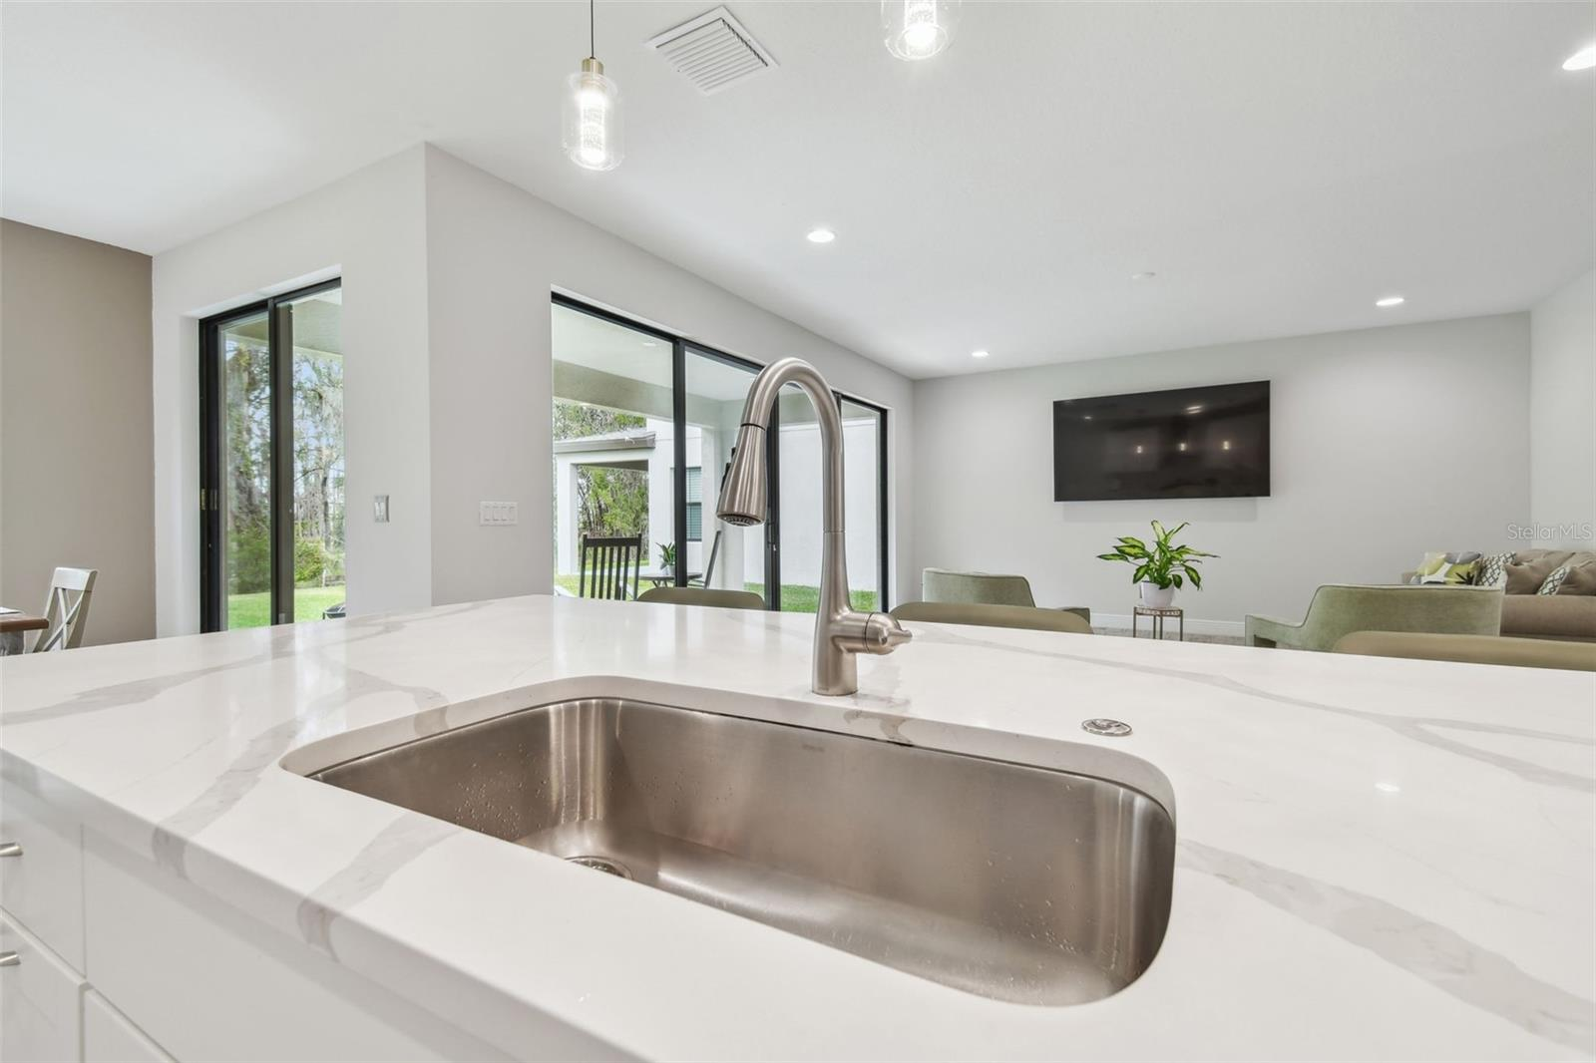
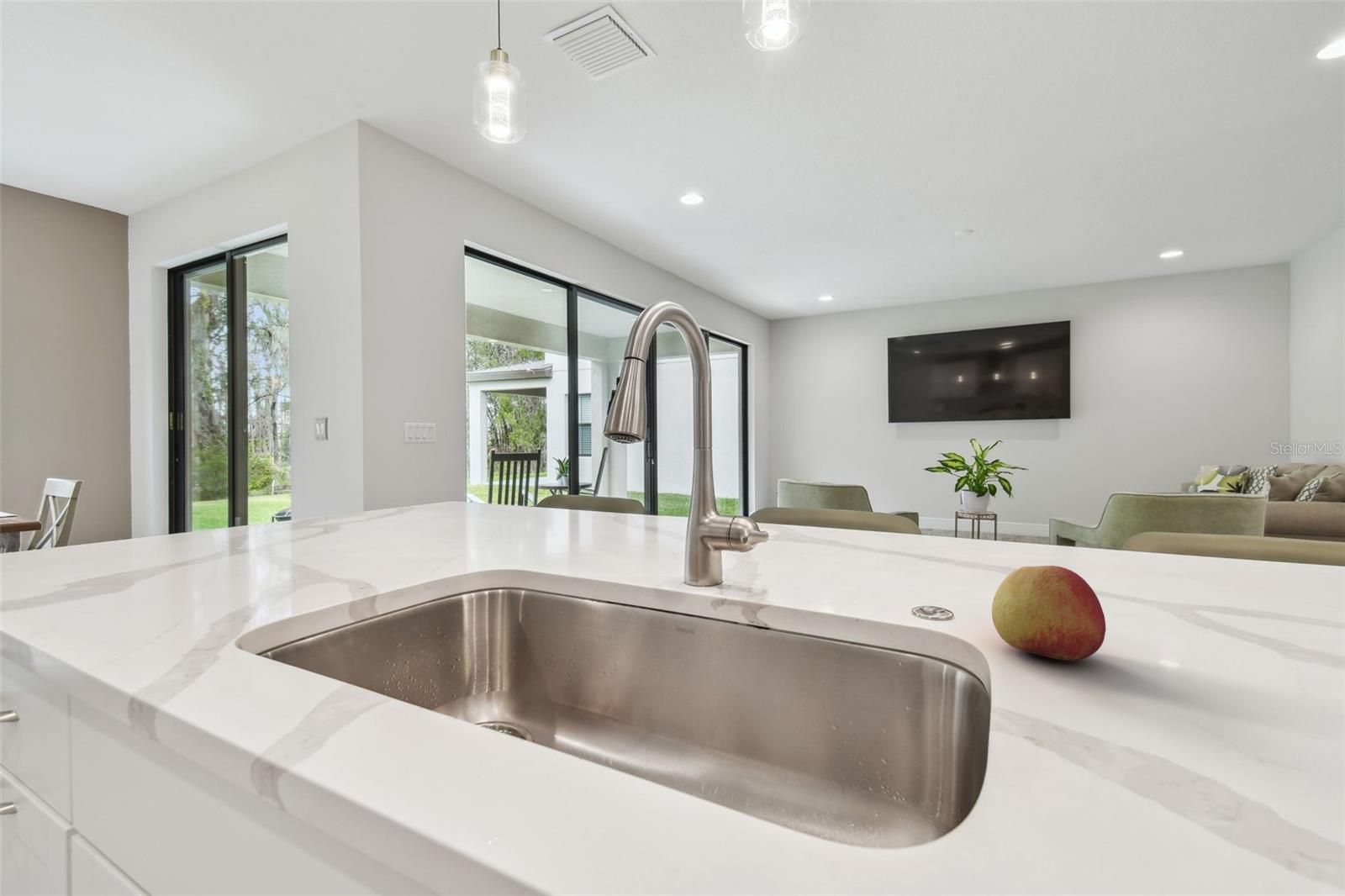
+ apple [991,565,1106,661]
